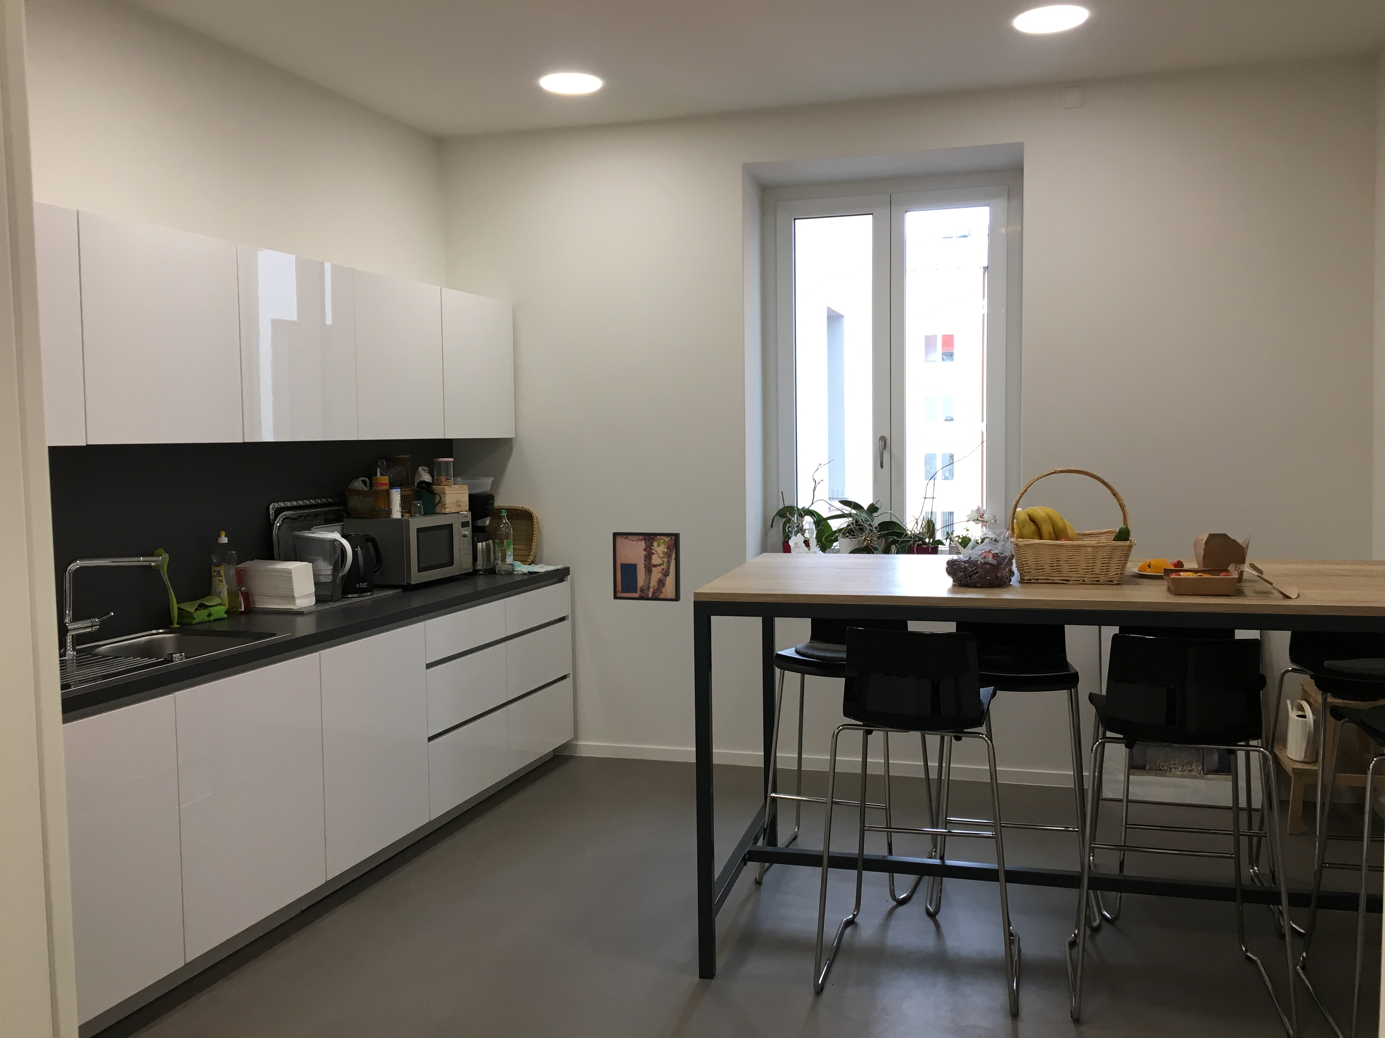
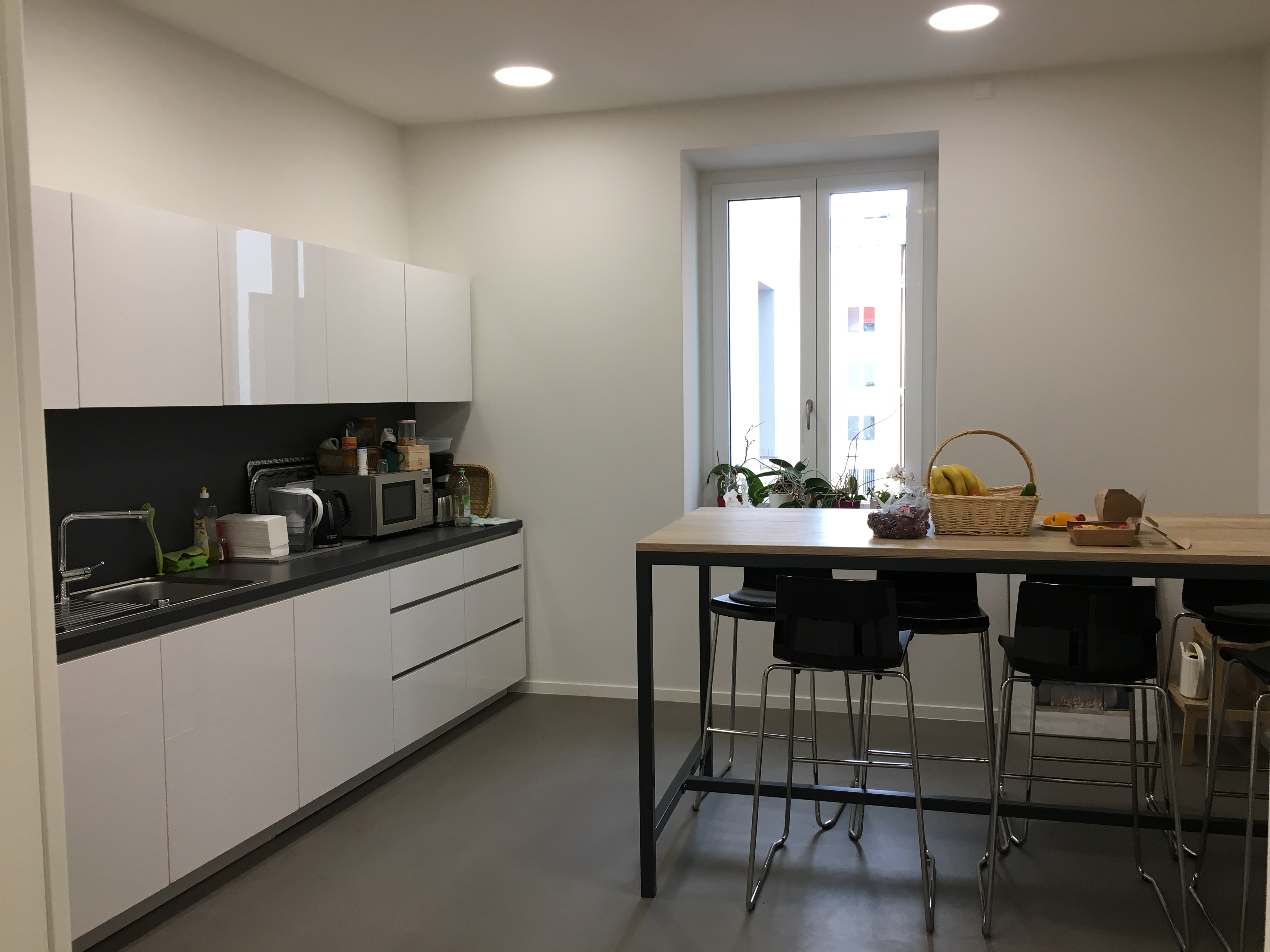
- wall art [613,532,681,602]
